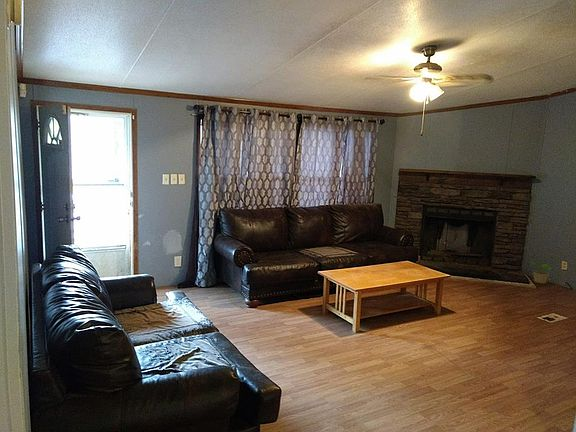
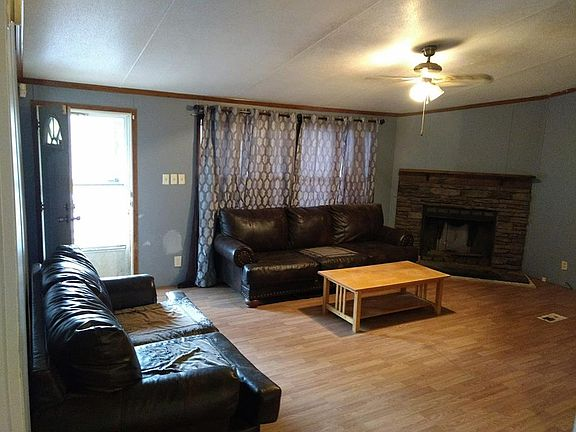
- potted plant [529,257,553,284]
